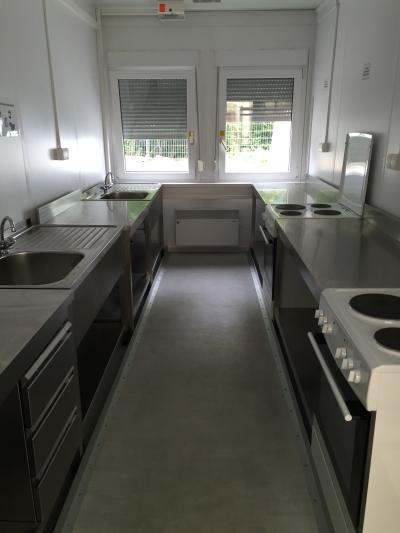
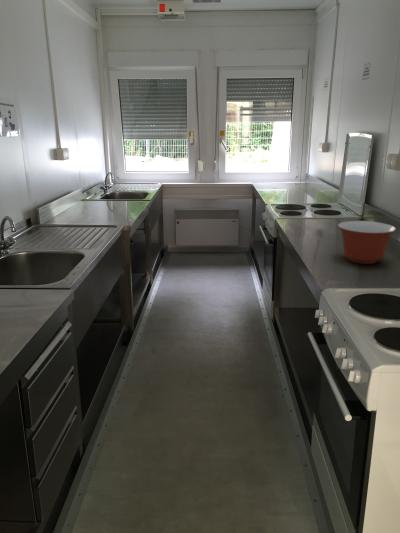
+ mixing bowl [337,220,397,265]
